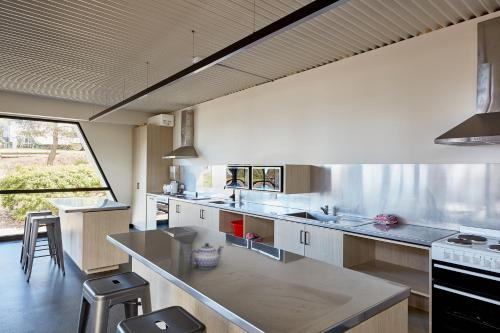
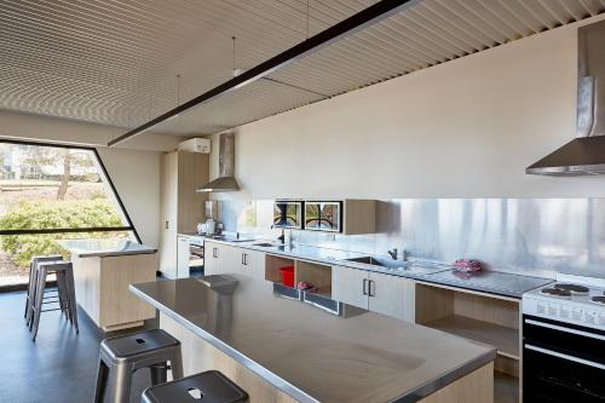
- teapot [187,242,224,270]
